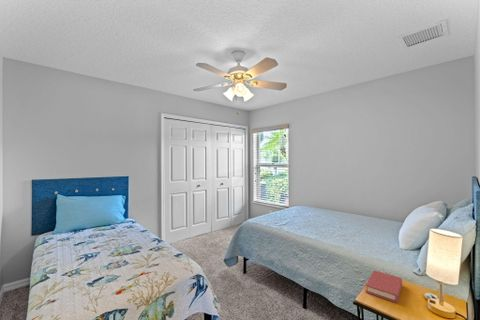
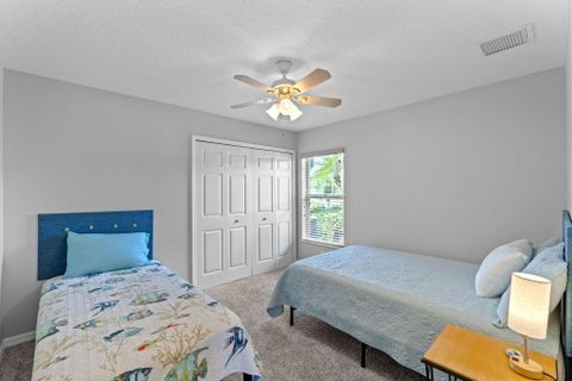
- book [365,270,403,304]
